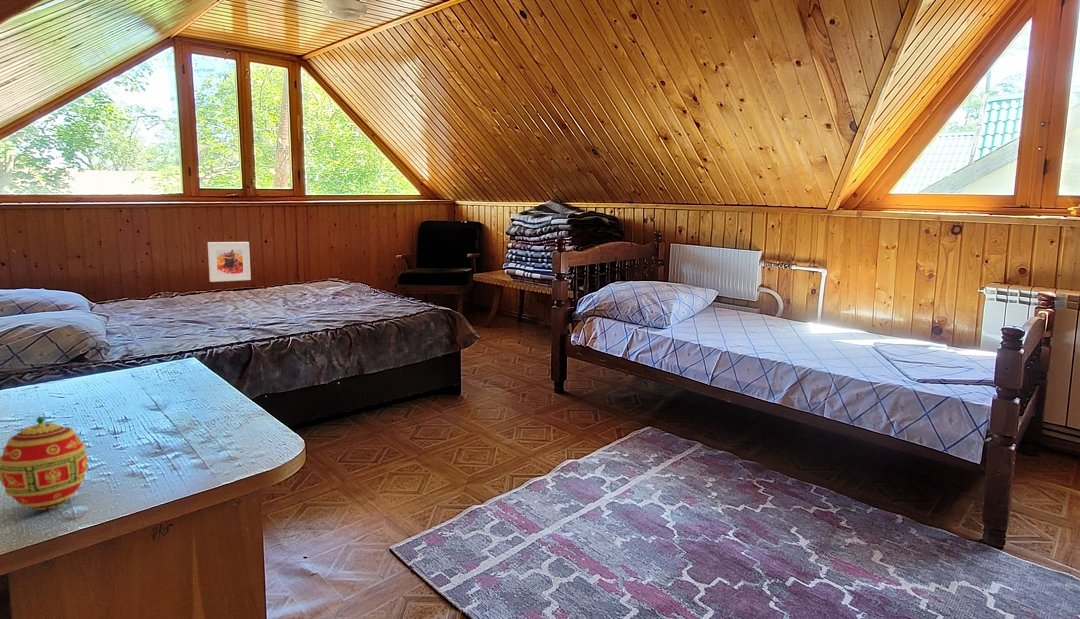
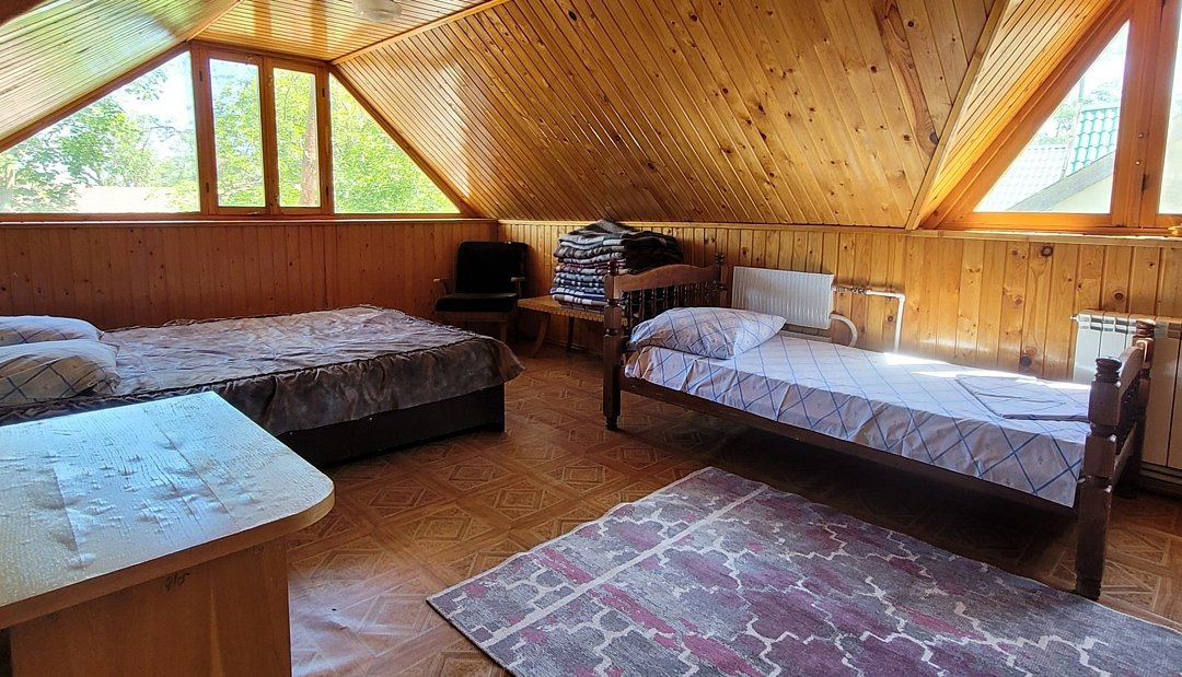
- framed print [207,241,252,283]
- decorative egg [0,415,88,511]
